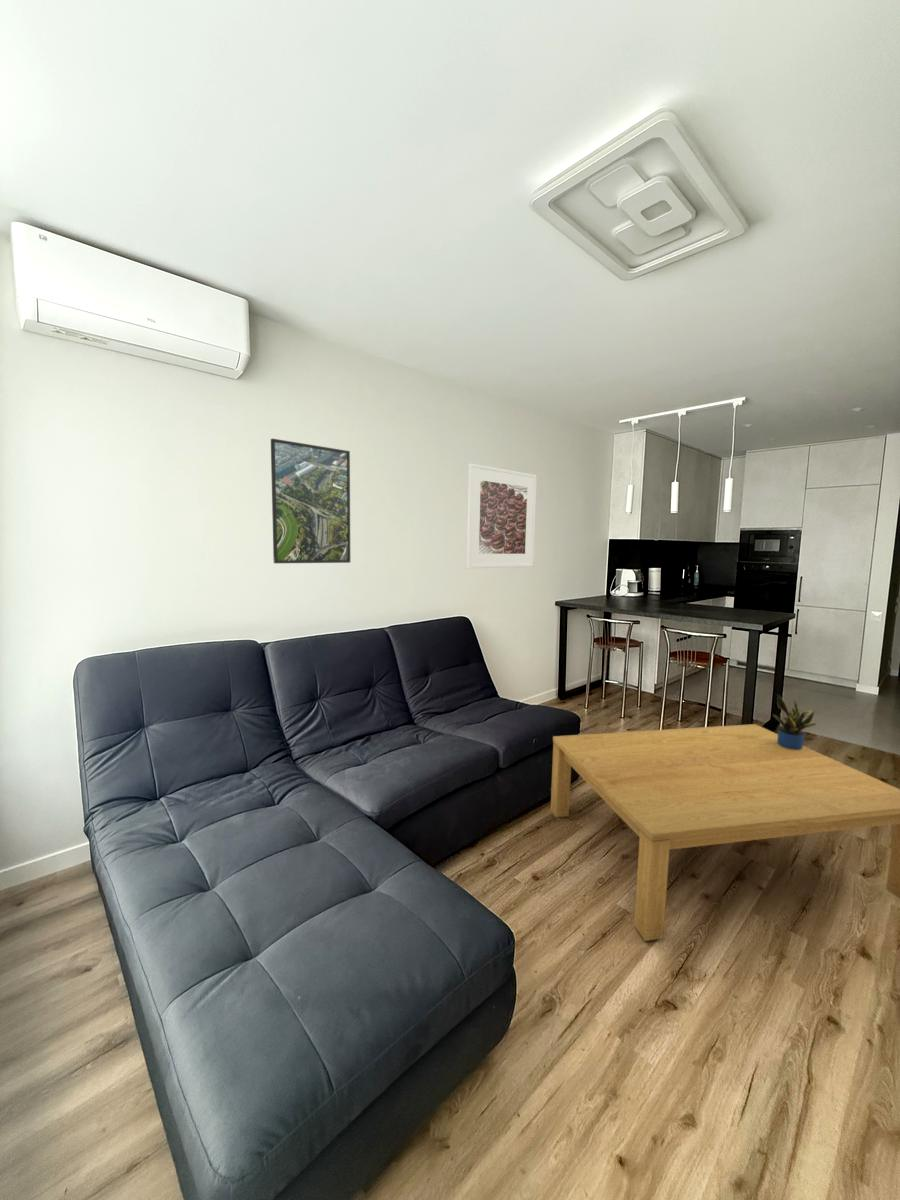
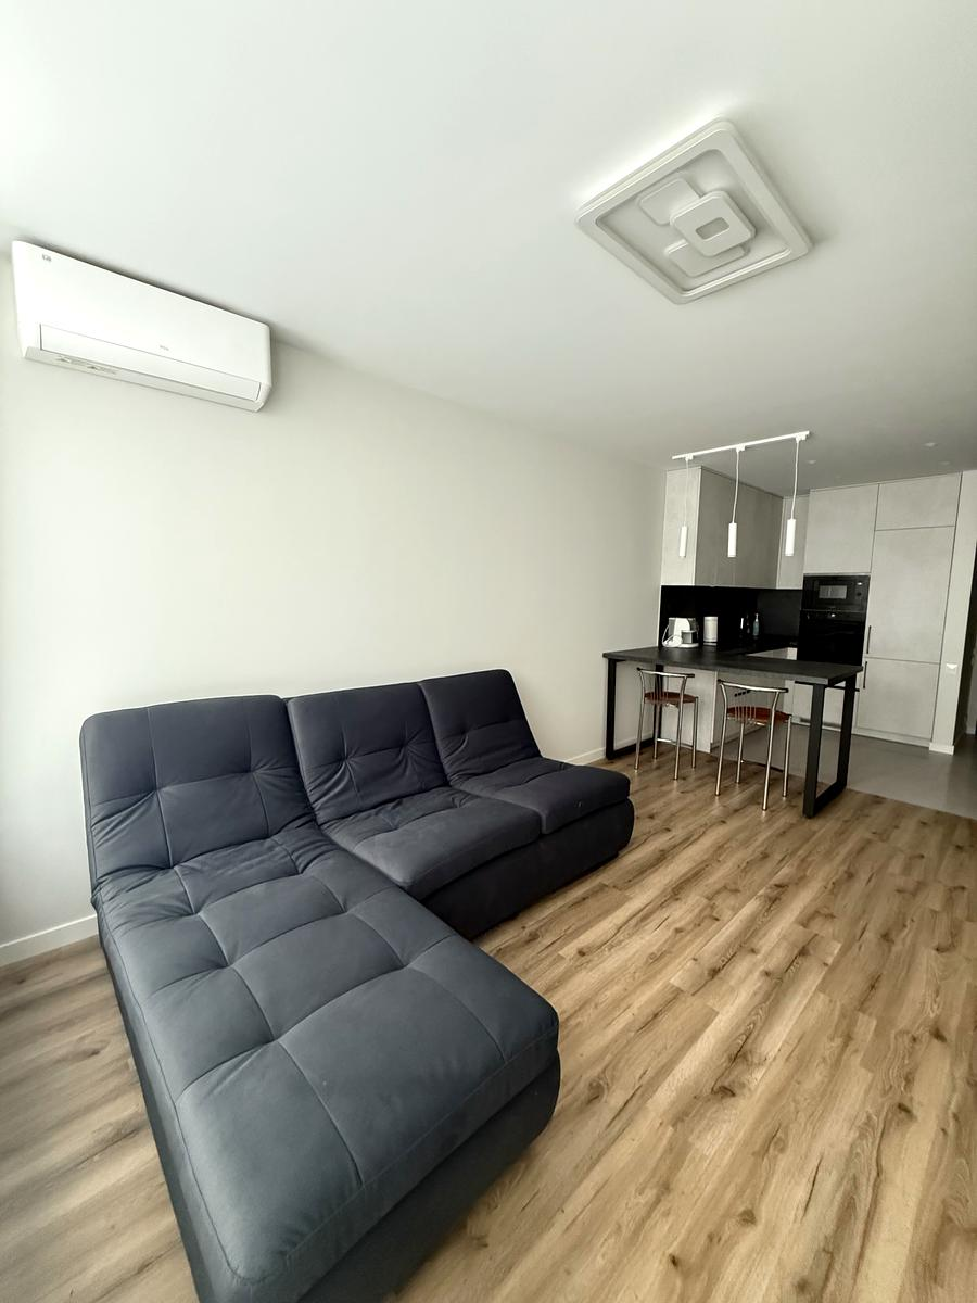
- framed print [270,438,351,564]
- coffee table [550,723,900,942]
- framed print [466,462,538,569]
- potted plant [772,693,817,750]
